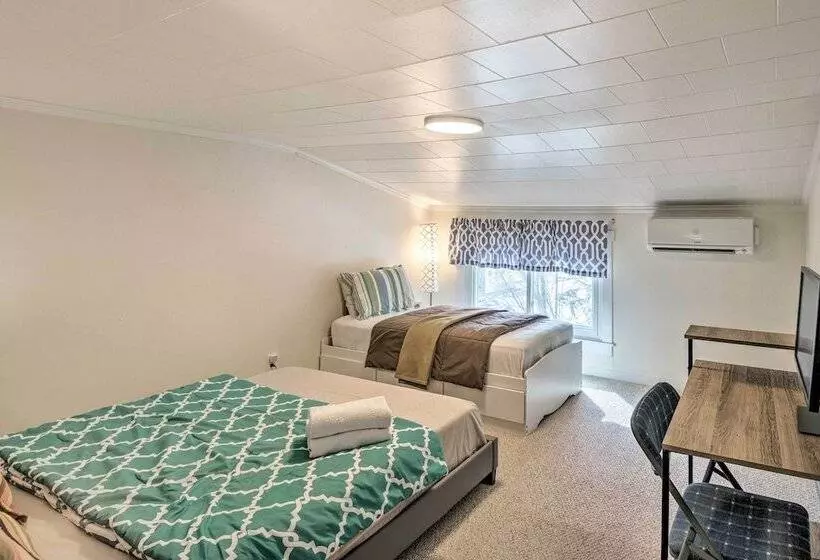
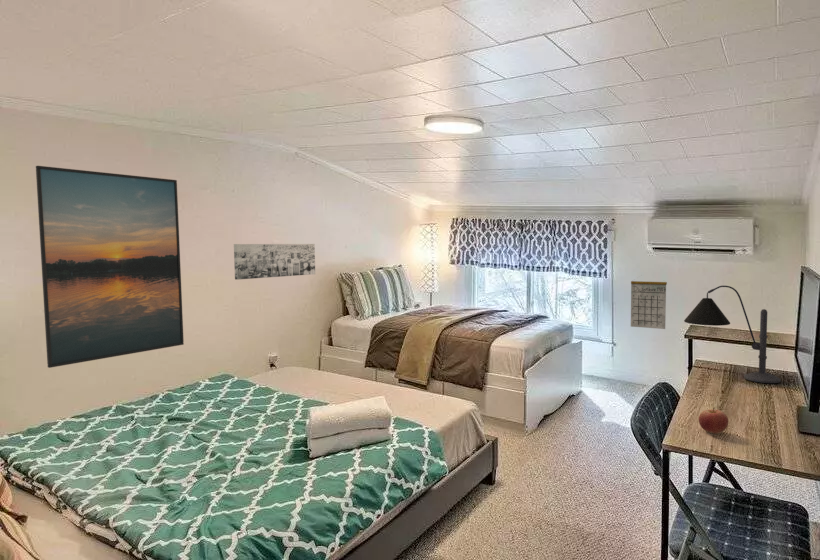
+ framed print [35,165,185,369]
+ calendar [630,275,668,330]
+ apple [698,406,729,435]
+ desk lamp [683,285,781,384]
+ wall art [233,243,316,281]
